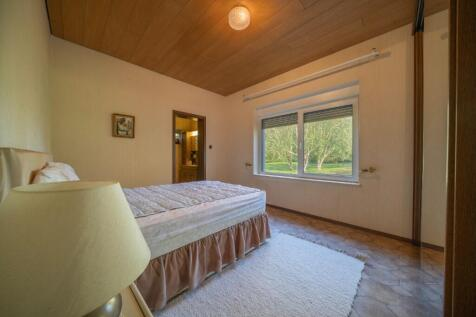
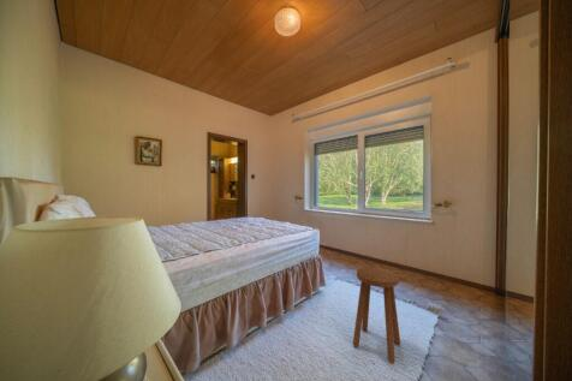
+ stool [352,266,401,364]
